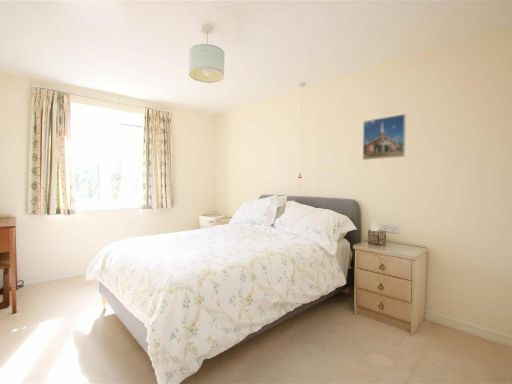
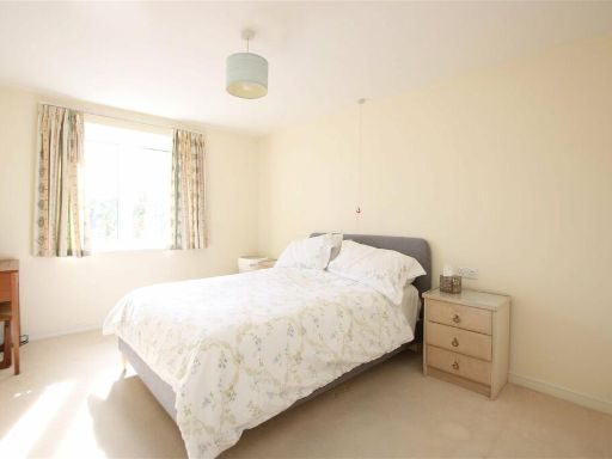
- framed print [362,113,407,161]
